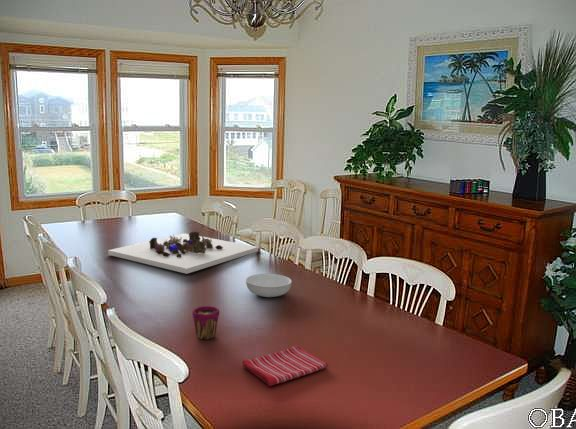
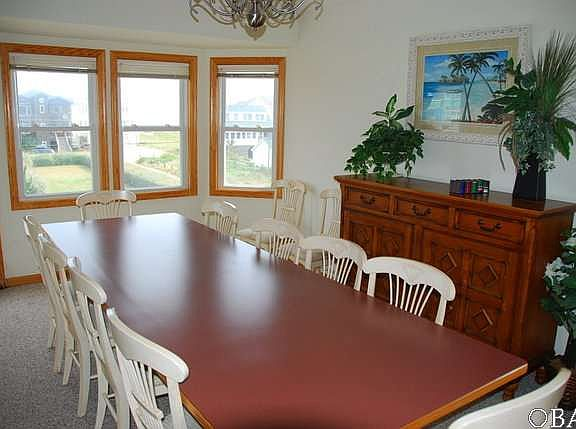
- flower arrangement [107,231,259,275]
- serving bowl [245,273,293,298]
- dish towel [241,344,329,387]
- cup [192,305,220,340]
